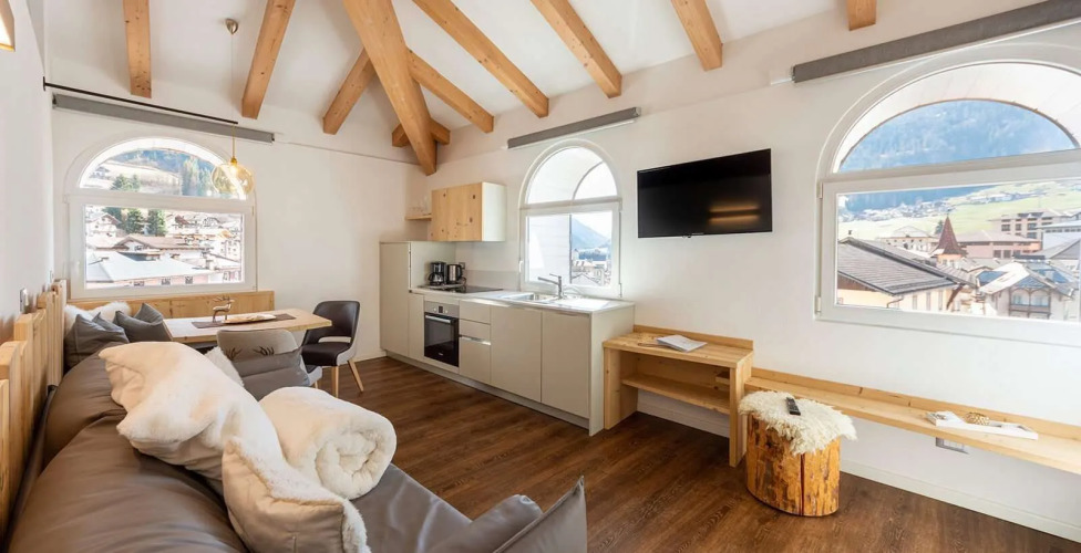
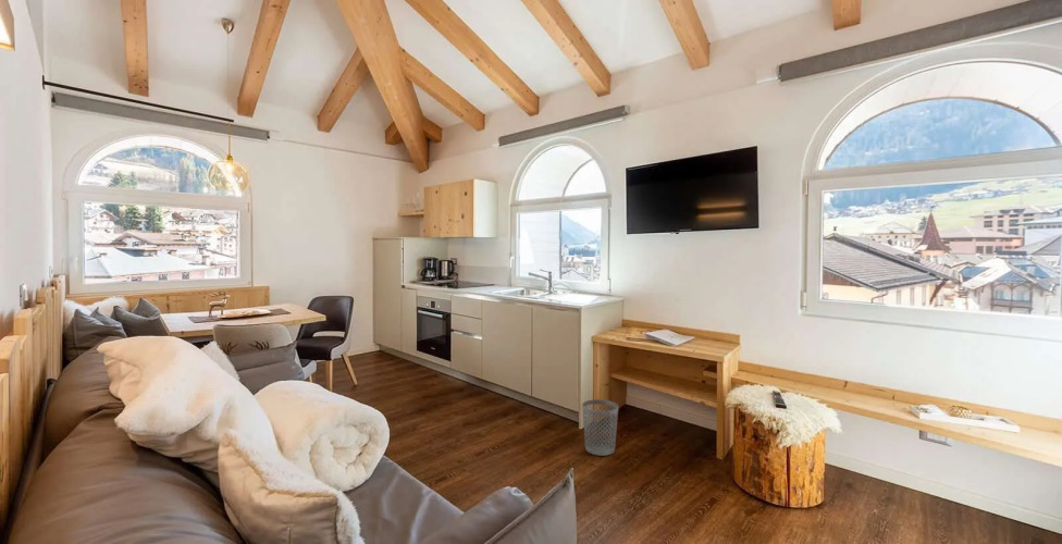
+ wastebasket [581,398,619,457]
